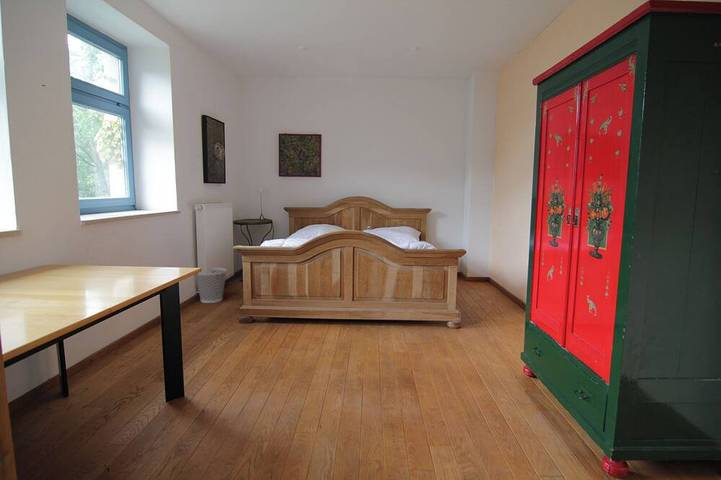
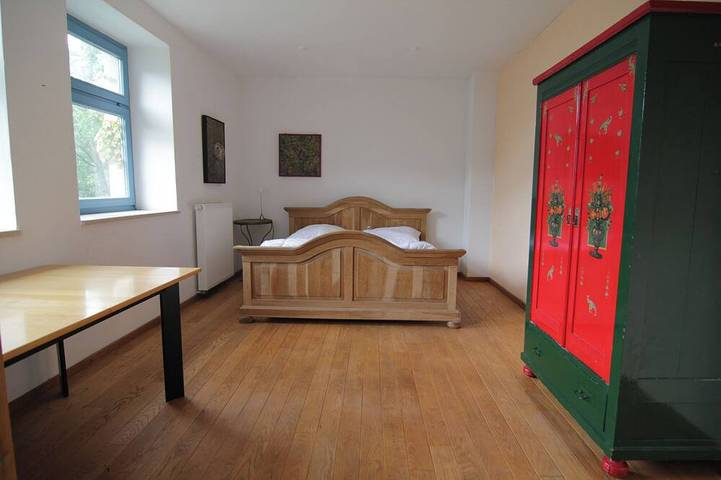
- wastebasket [194,267,228,304]
